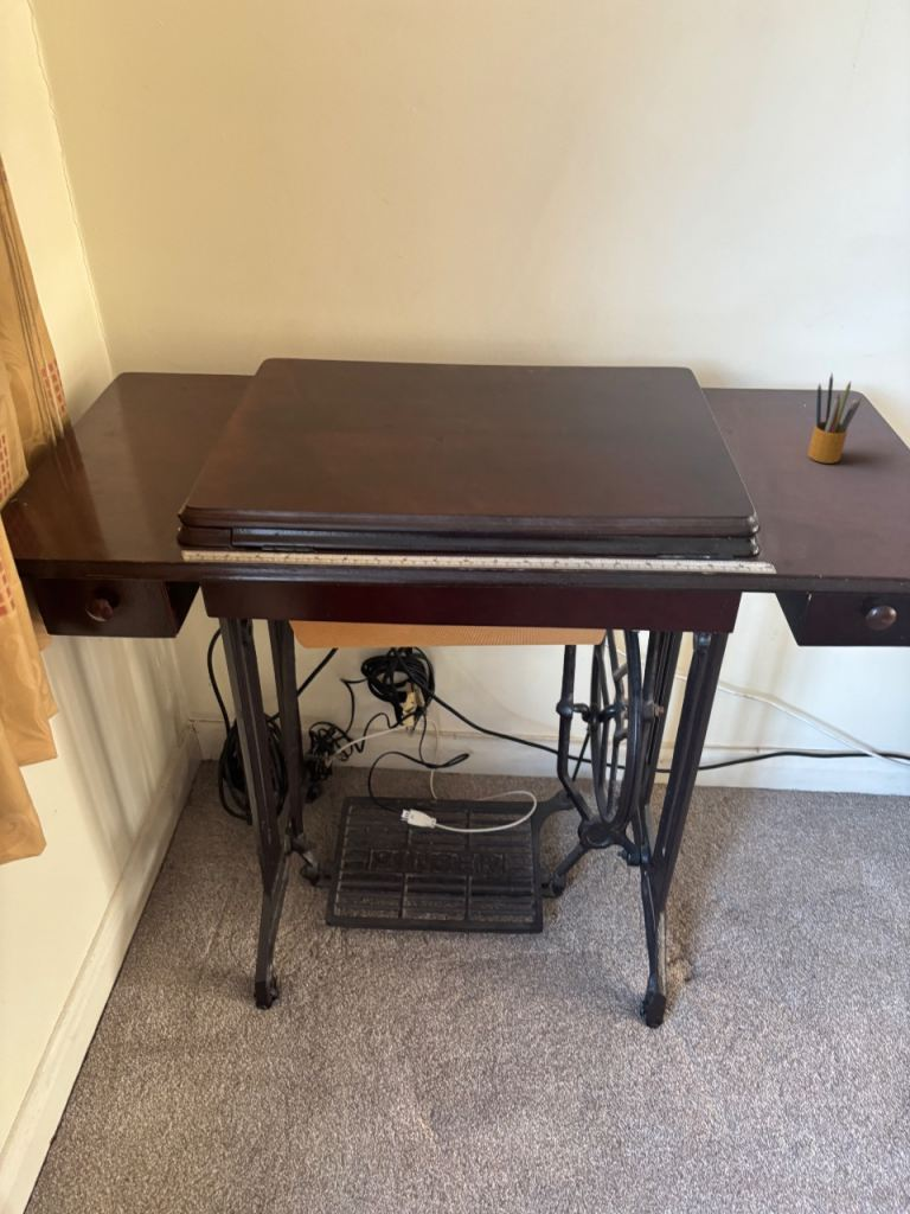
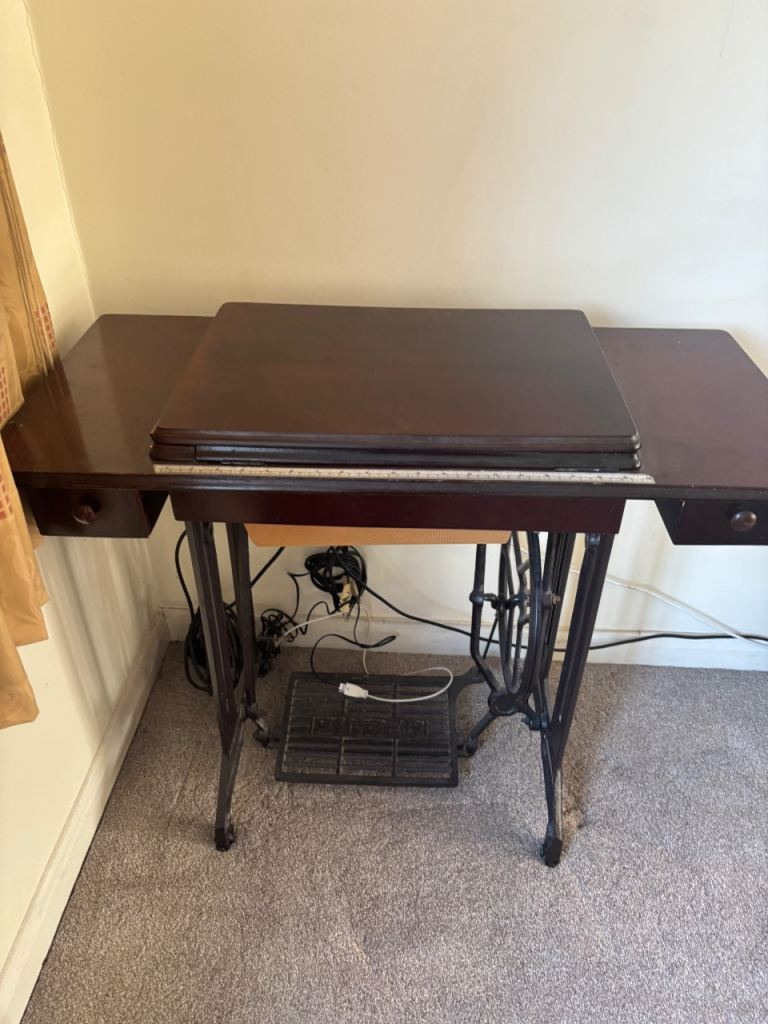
- pencil box [807,373,863,465]
